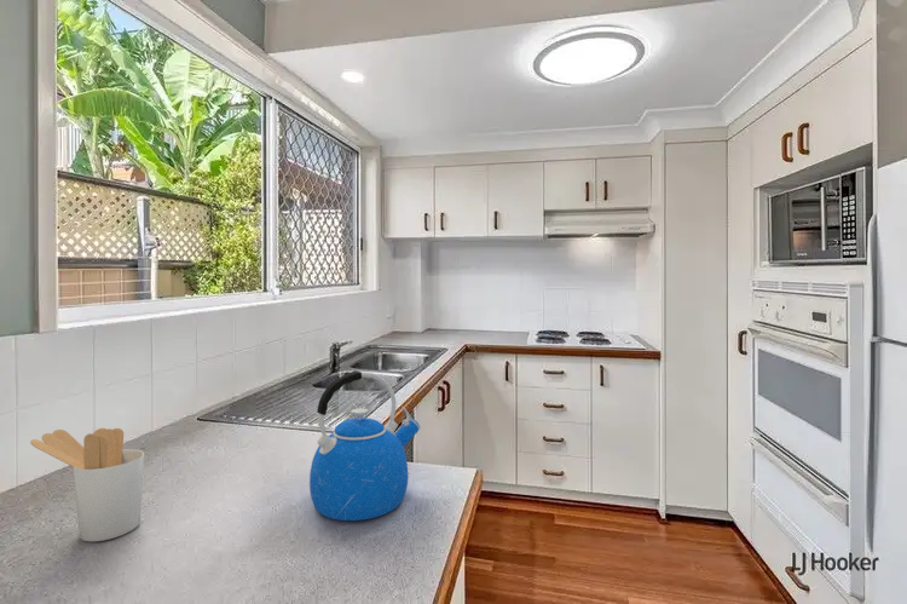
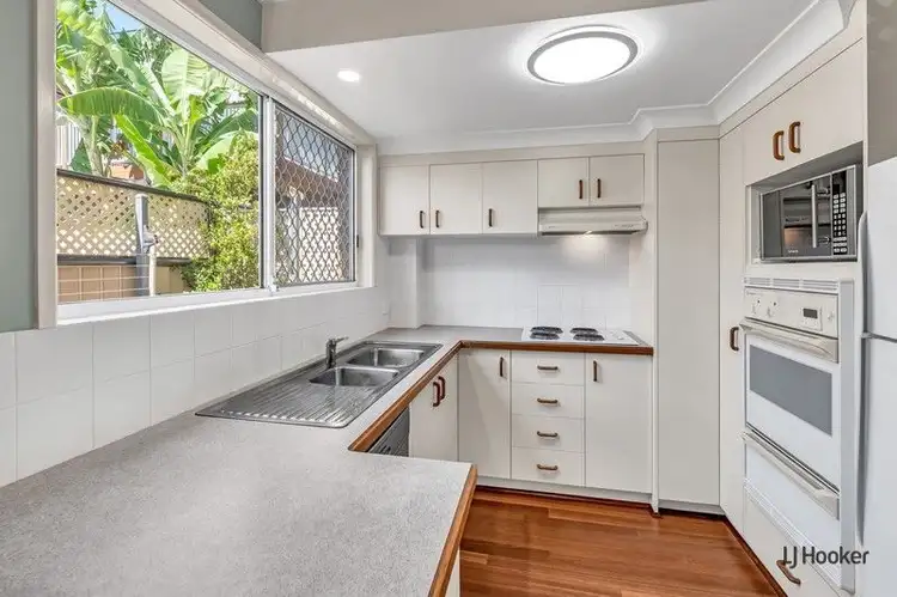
- kettle [308,369,421,522]
- utensil holder [29,427,145,542]
